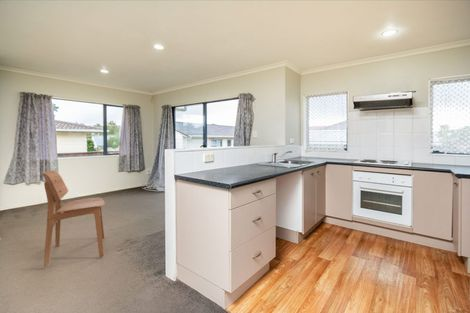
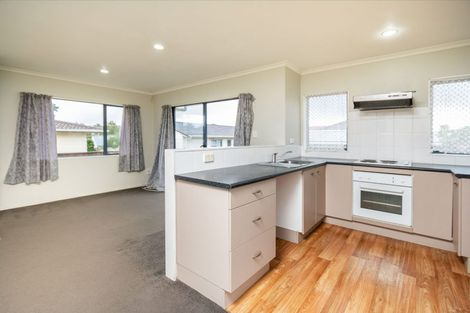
- dining chair [41,170,106,268]
